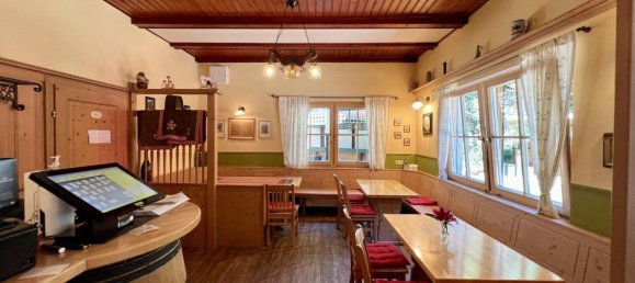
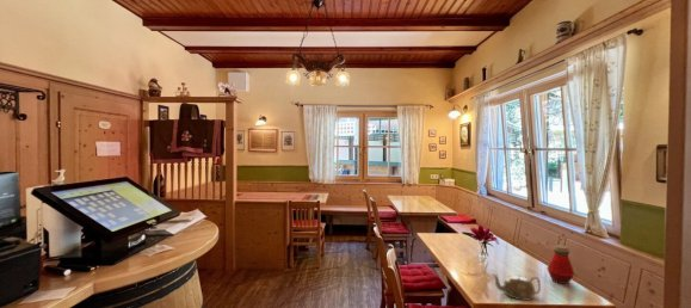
+ bottle [545,244,575,285]
+ teapot [491,273,542,302]
